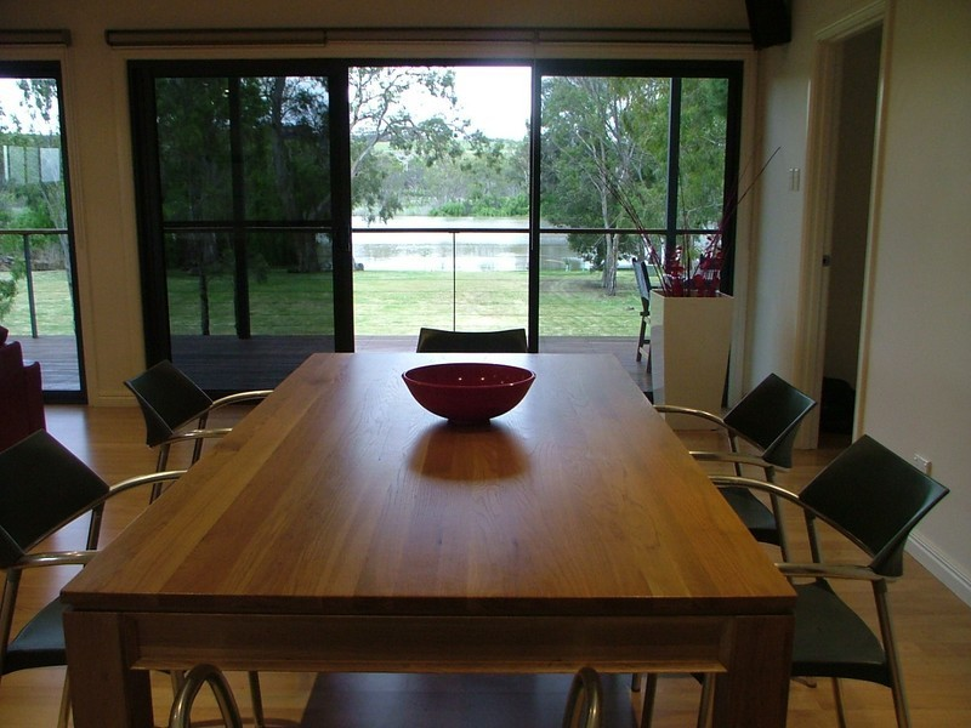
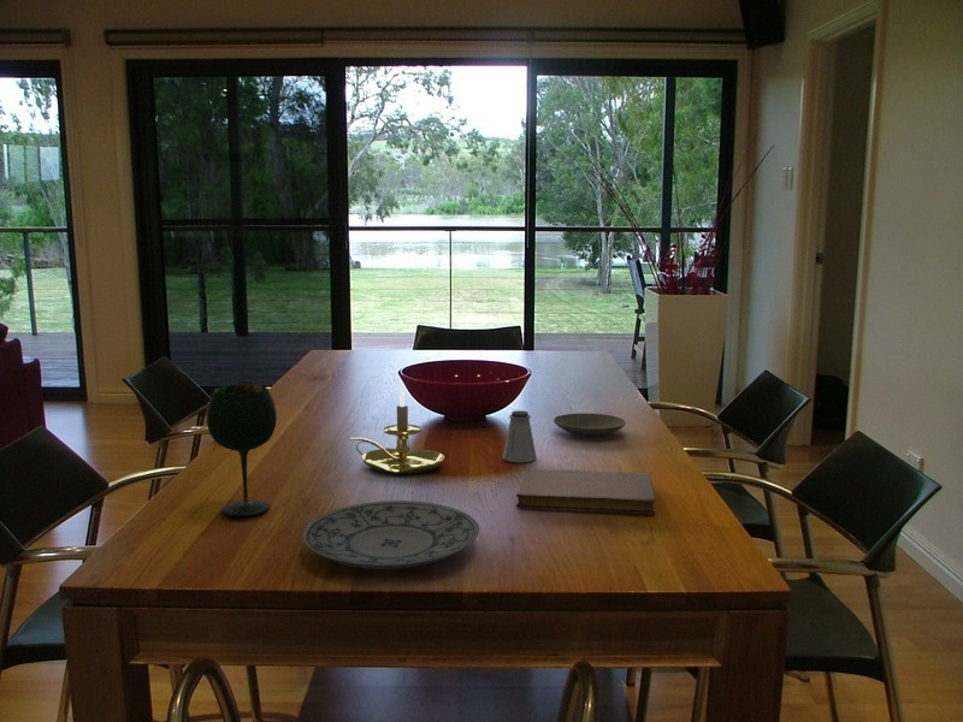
+ plate [553,412,627,437]
+ saltshaker [502,409,538,463]
+ wine glass [206,383,278,517]
+ candle holder [348,383,445,475]
+ notebook [515,468,656,515]
+ plate [301,499,480,570]
